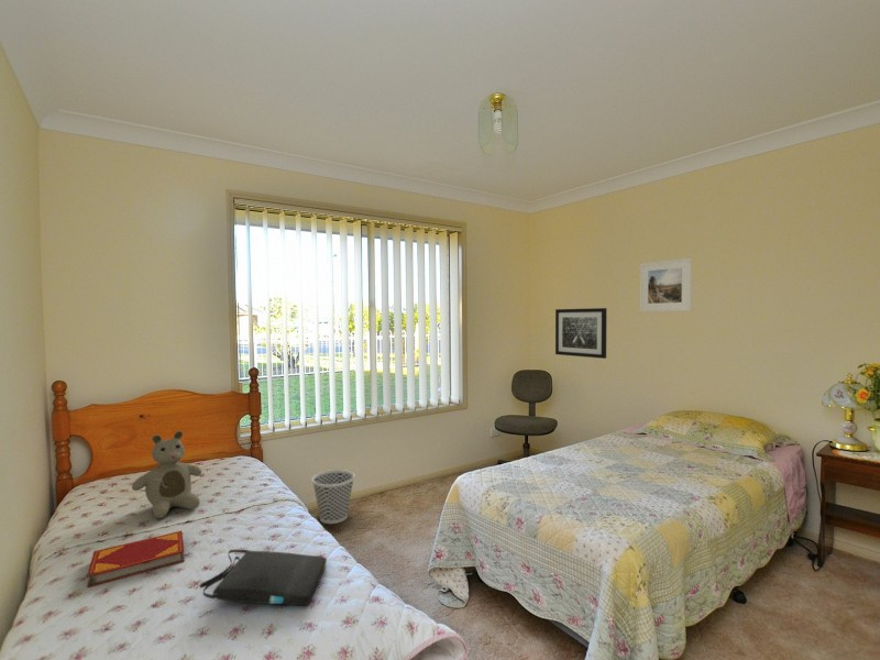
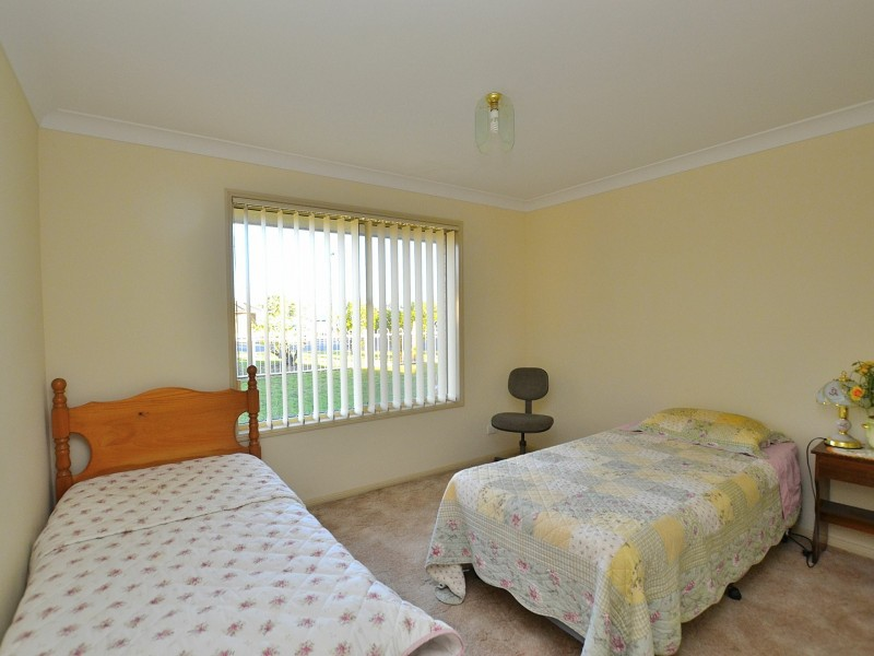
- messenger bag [199,549,328,606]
- hardback book [86,530,186,588]
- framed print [639,257,693,312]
- teddy bear [131,430,204,520]
- wastebasket [311,469,355,525]
- wall art [554,307,607,360]
